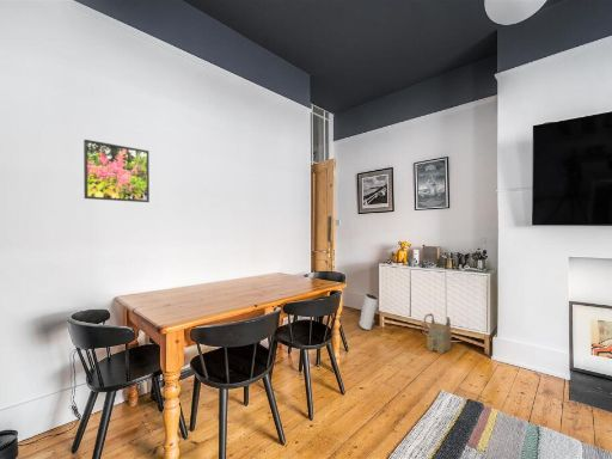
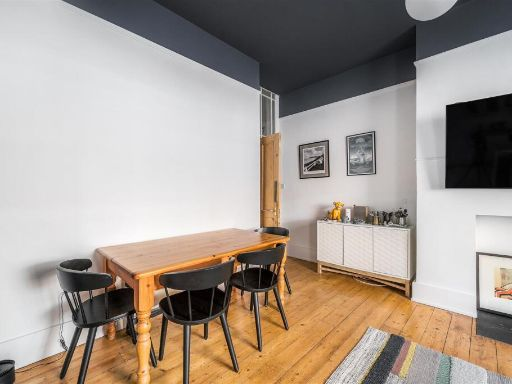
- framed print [82,139,151,203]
- air purifier [357,293,379,331]
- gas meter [420,312,453,355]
